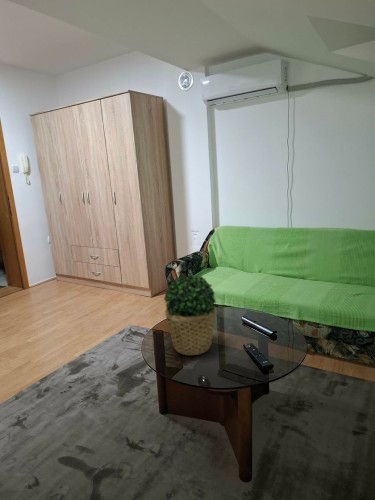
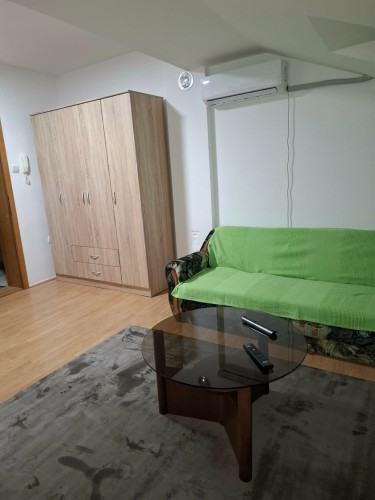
- potted plant [163,274,217,356]
